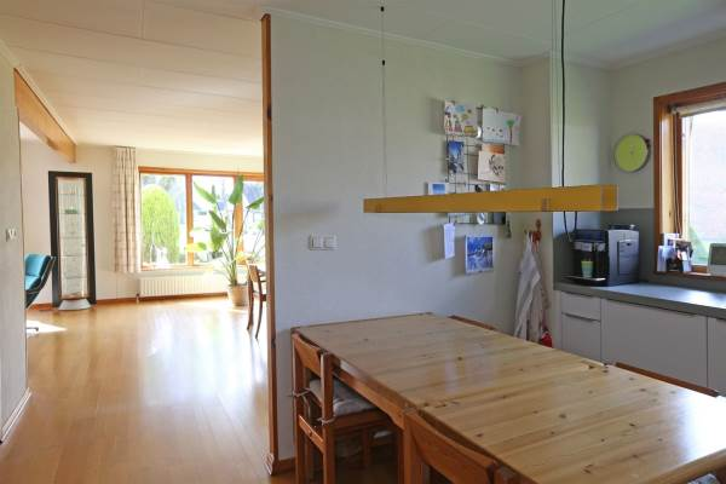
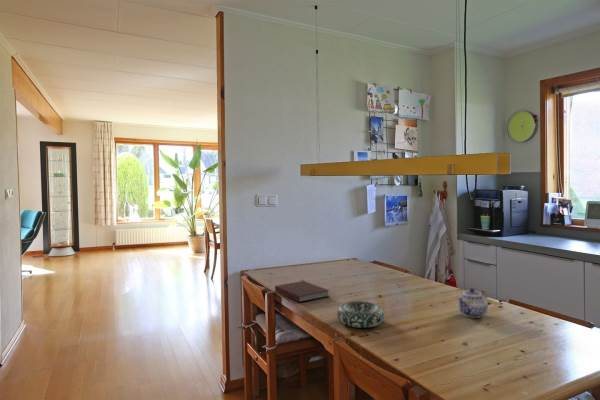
+ teapot [456,287,489,319]
+ decorative bowl [336,300,385,329]
+ notebook [274,280,330,303]
